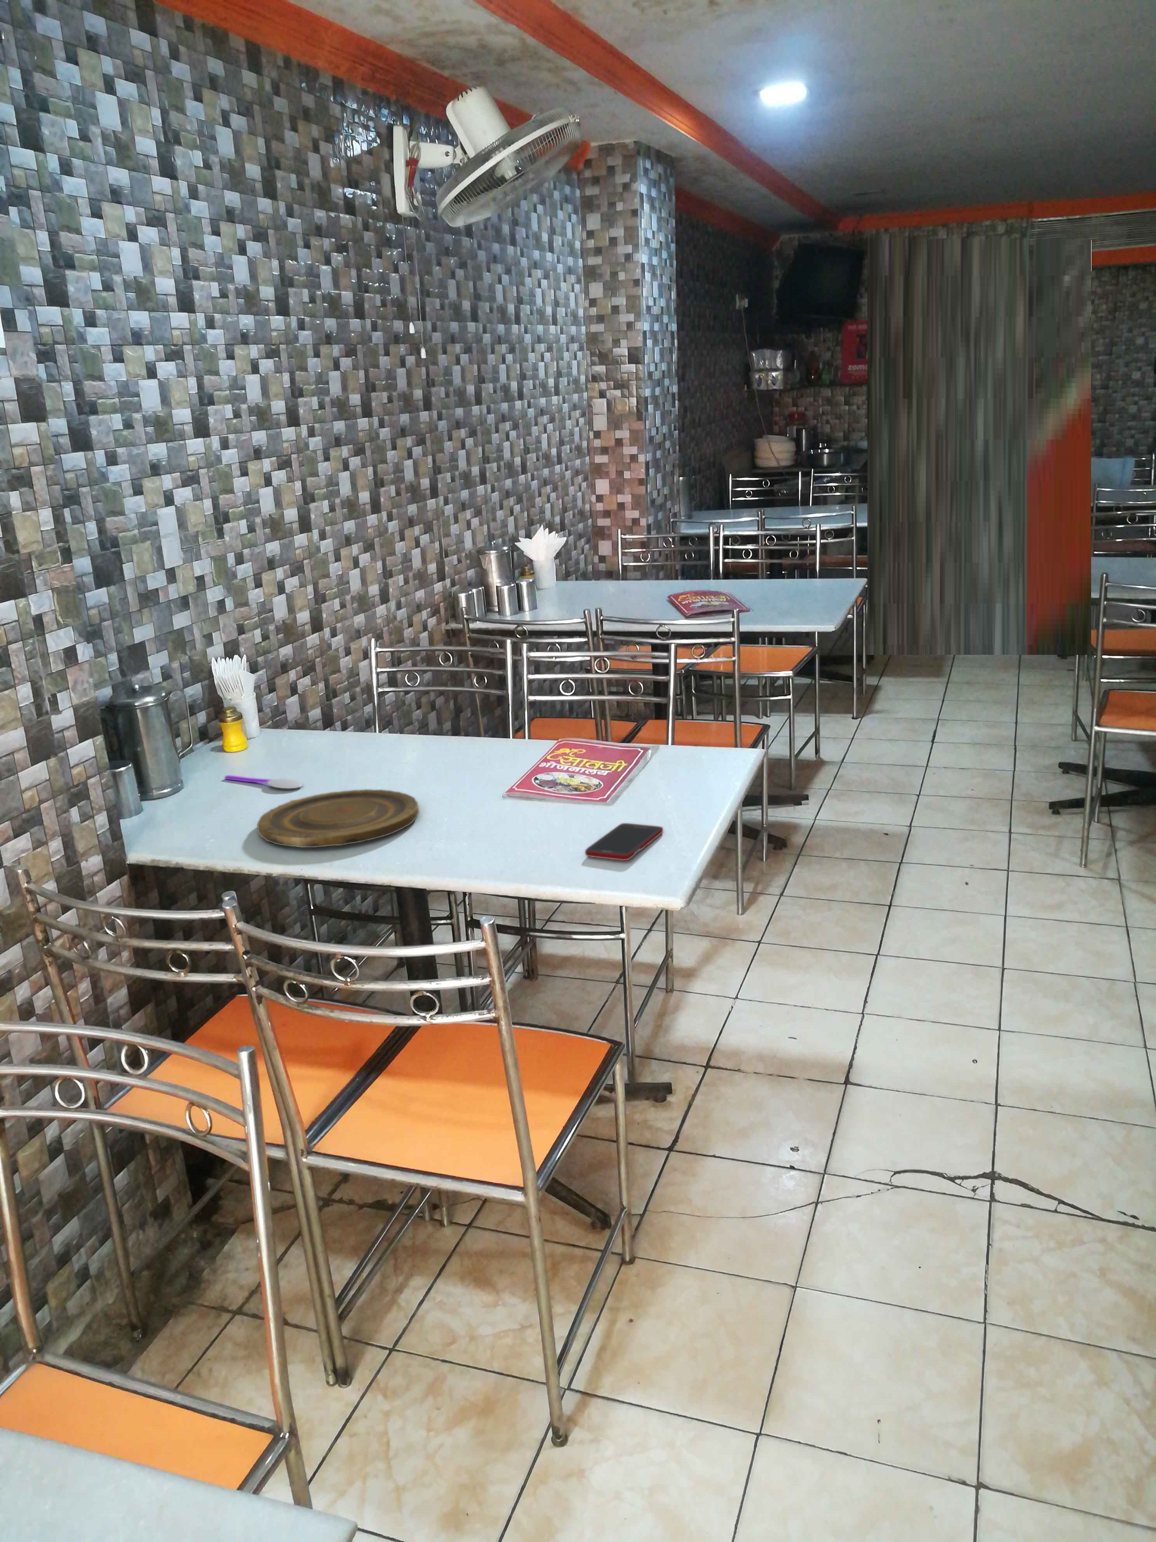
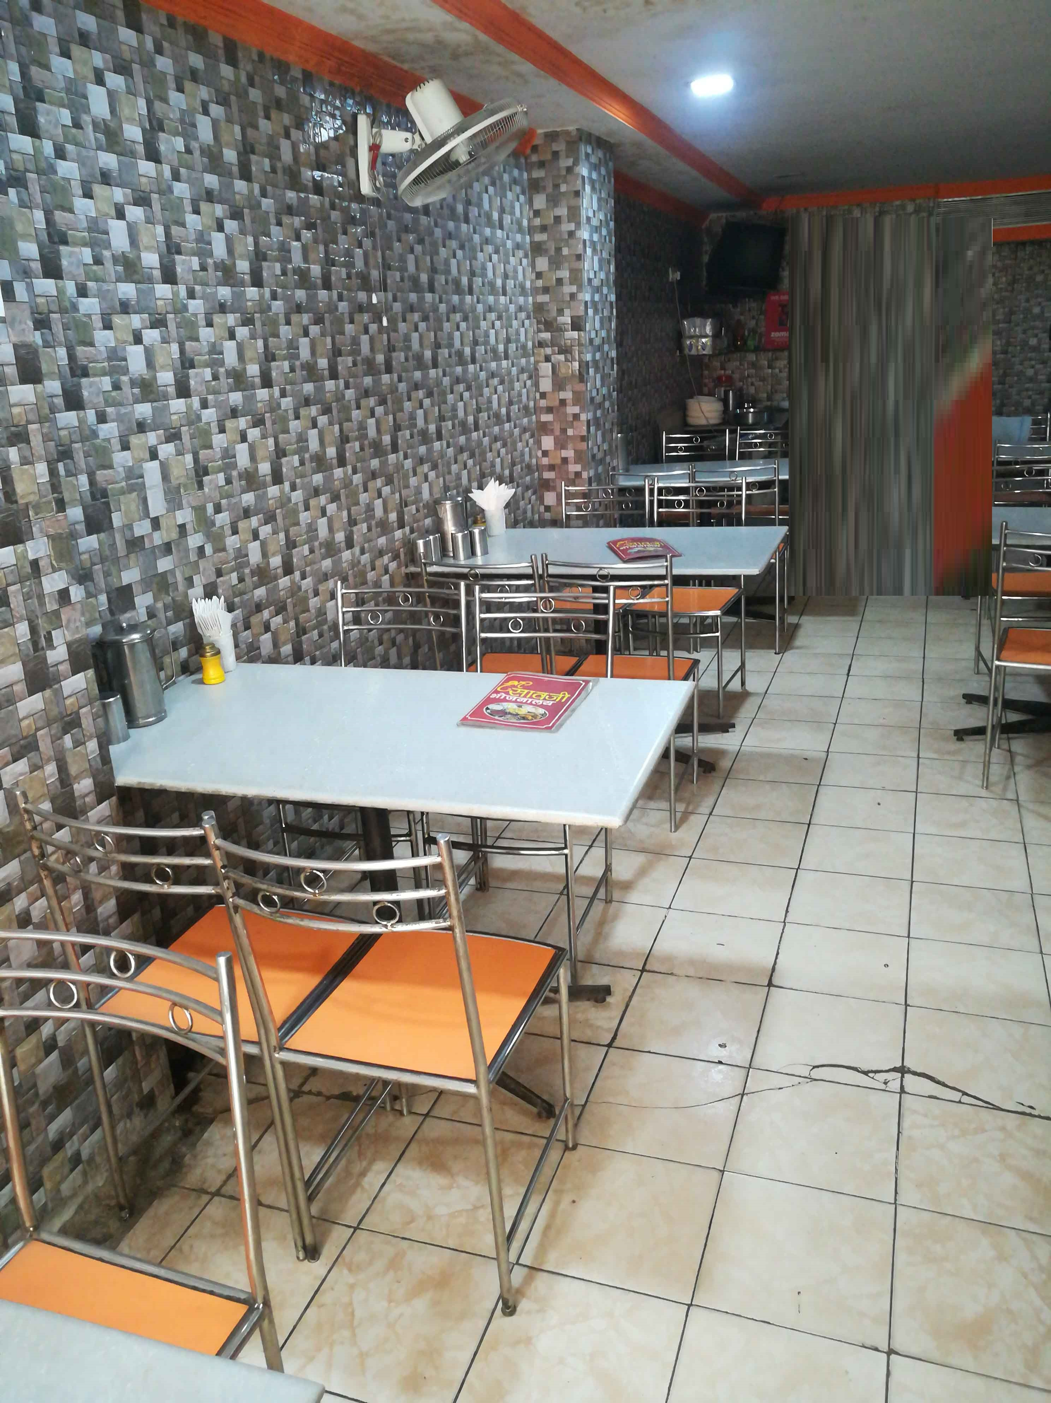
- plate [256,789,419,847]
- spoon [225,775,304,789]
- cell phone [584,823,663,861]
